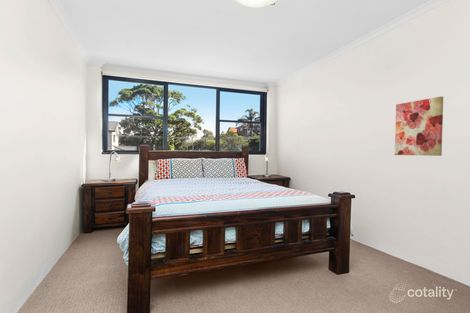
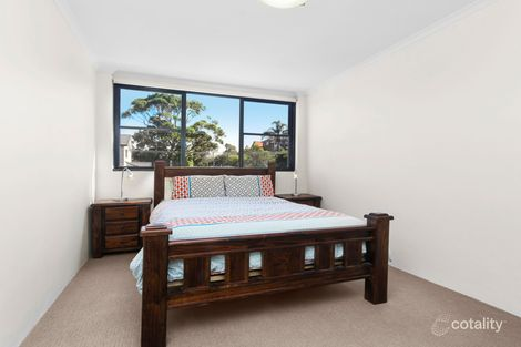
- wall art [394,96,444,157]
